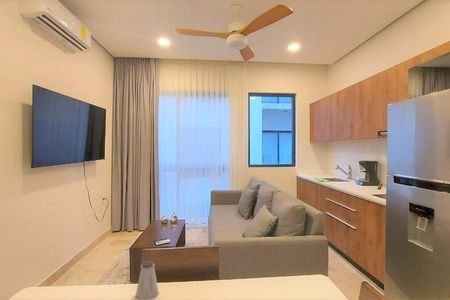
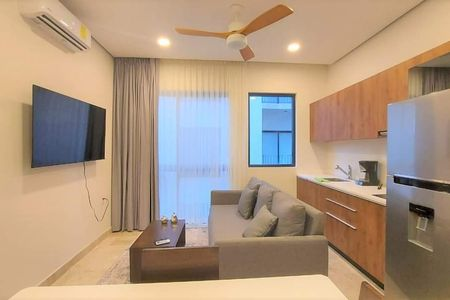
- saltshaker [135,260,160,300]
